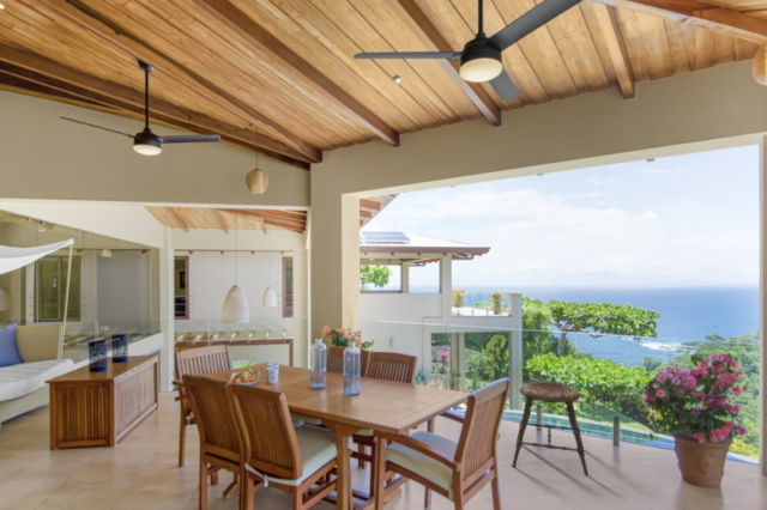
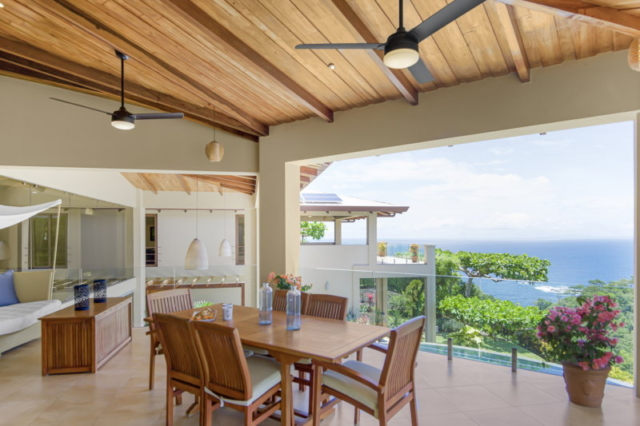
- stool [511,381,590,478]
